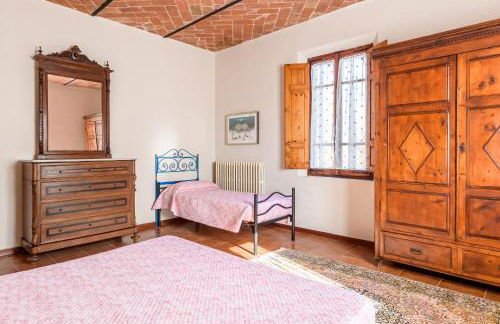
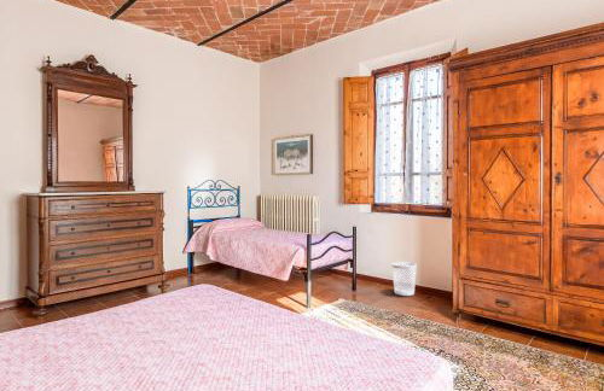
+ wastebasket [391,261,418,297]
